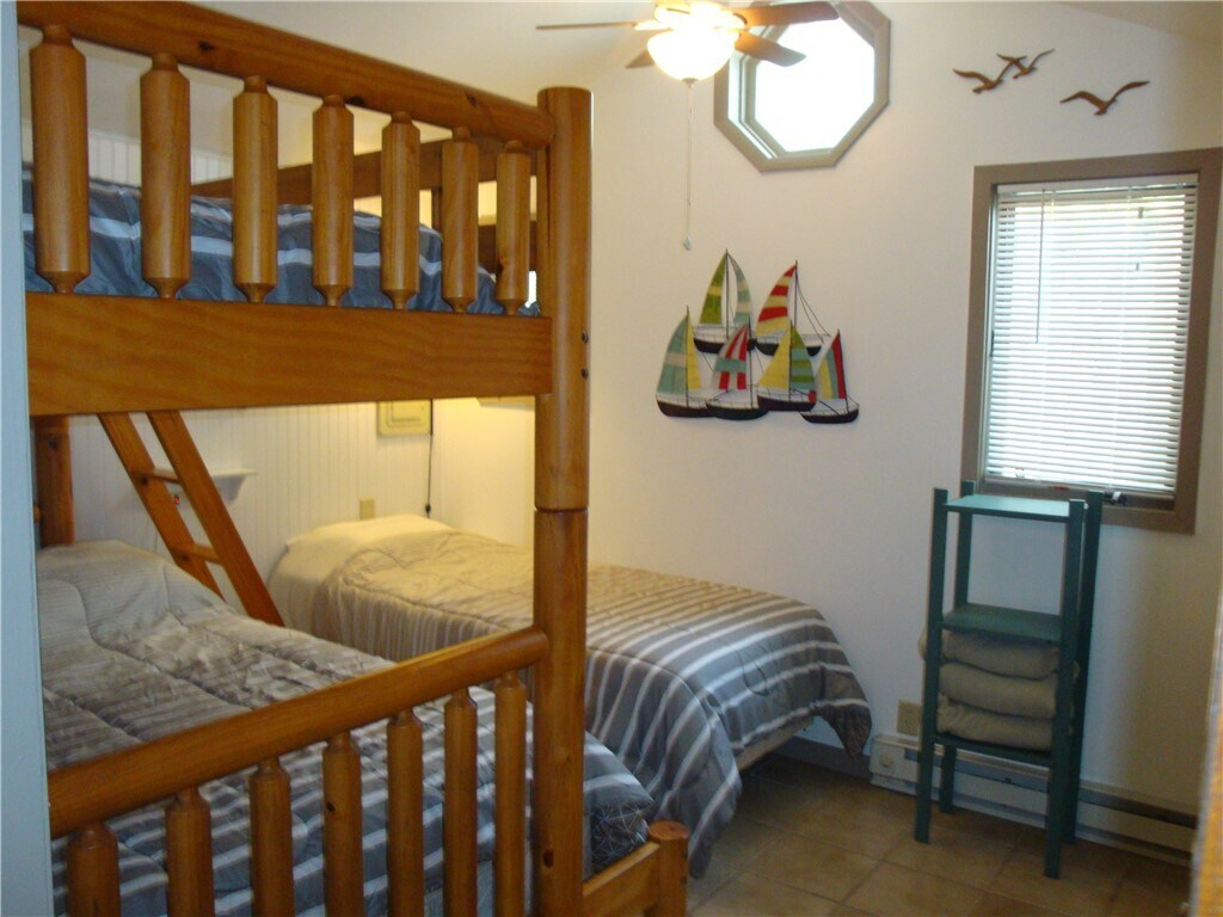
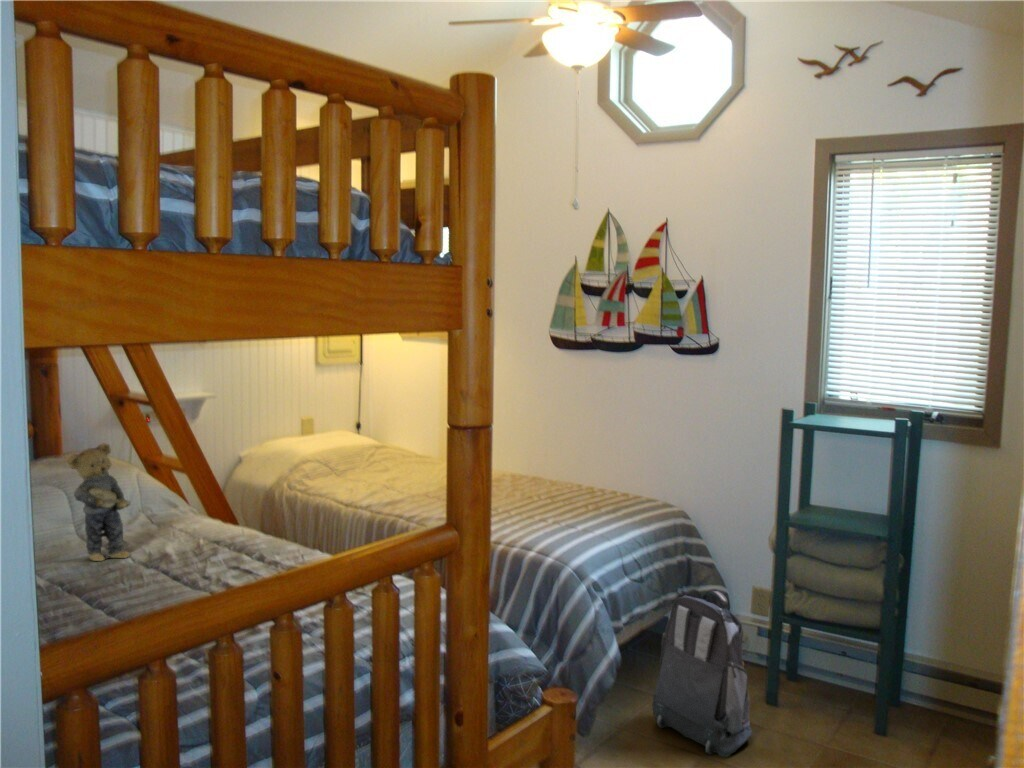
+ backpack [651,590,753,758]
+ teddy bear [66,443,132,562]
